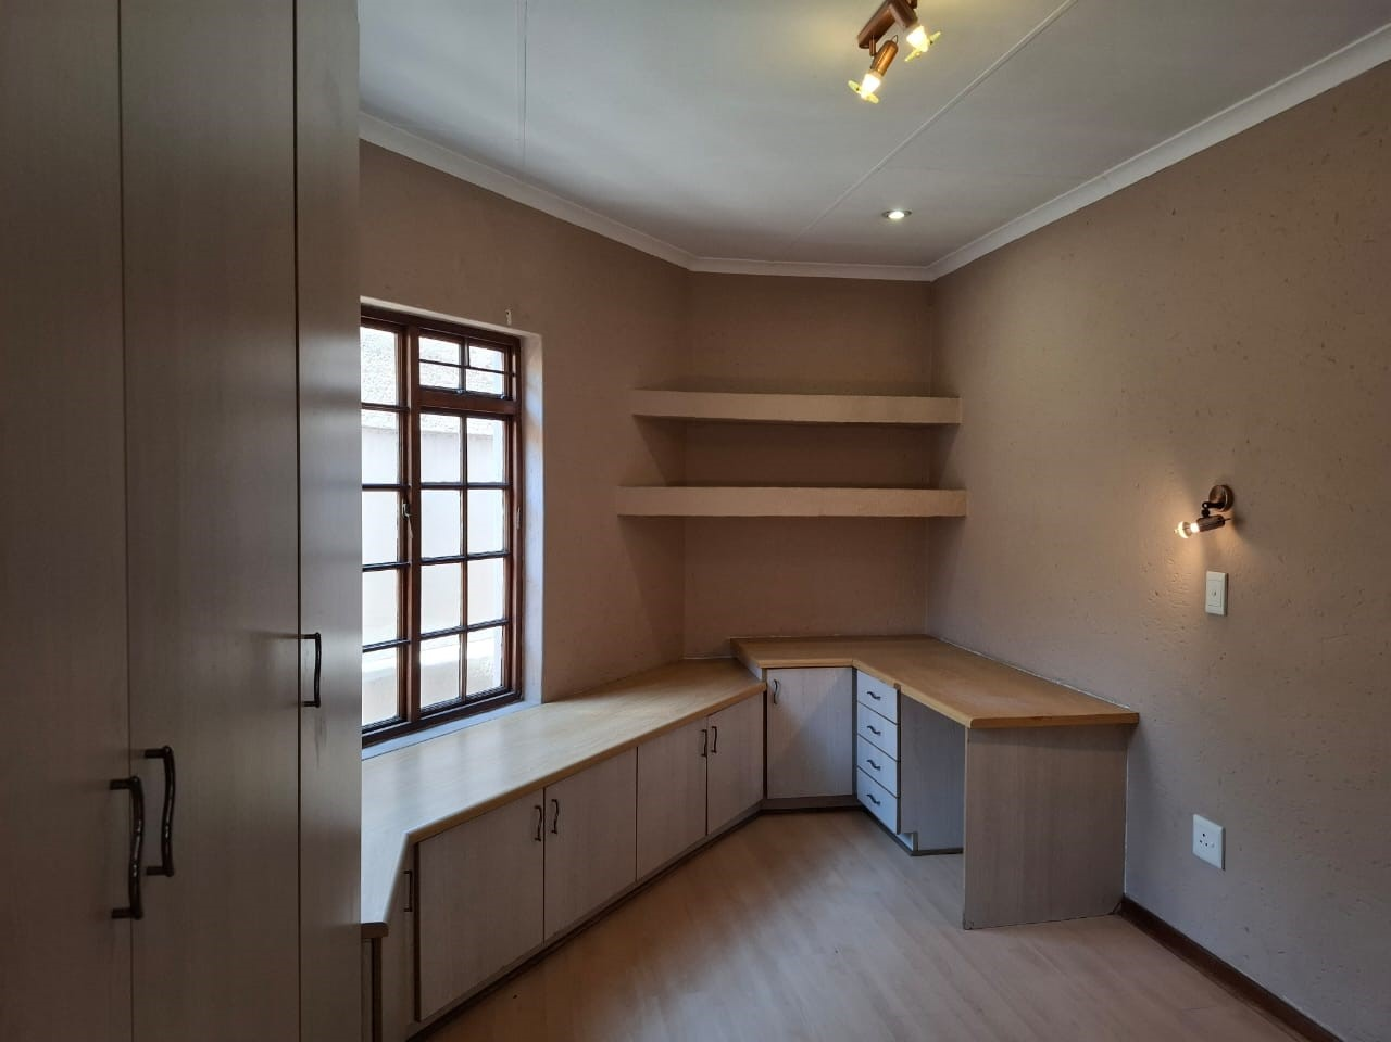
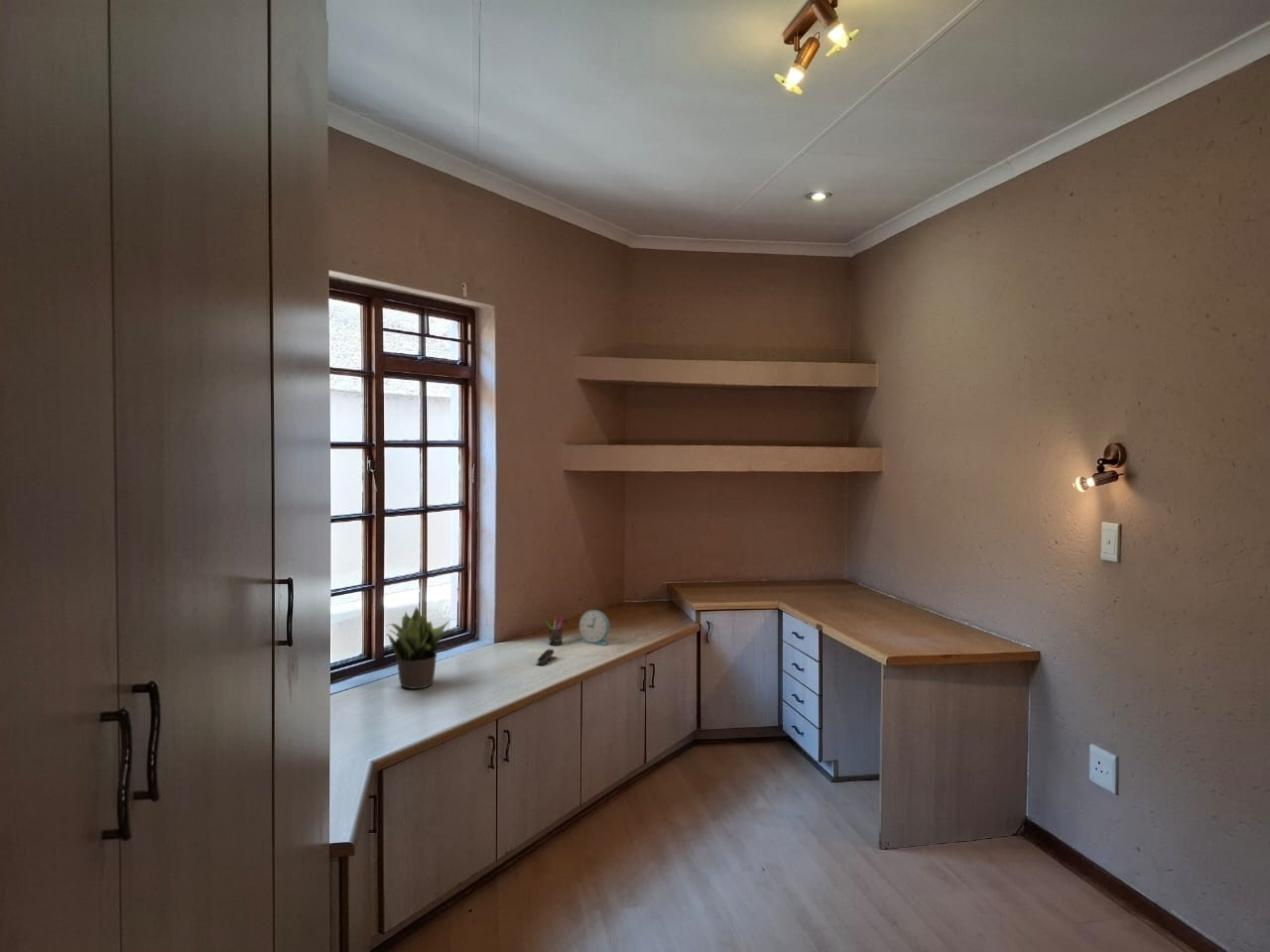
+ pen holder [545,614,565,647]
+ alarm clock [578,609,610,647]
+ potted plant [384,606,459,690]
+ stapler [535,649,558,666]
